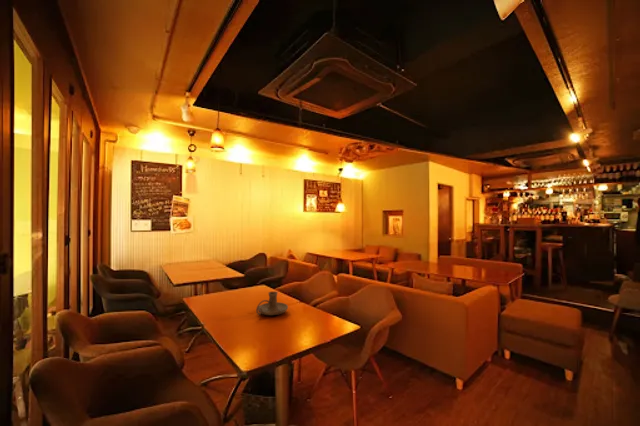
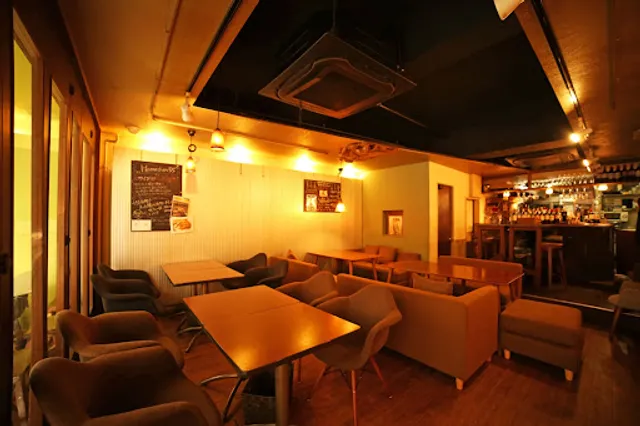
- candle holder [255,291,289,316]
